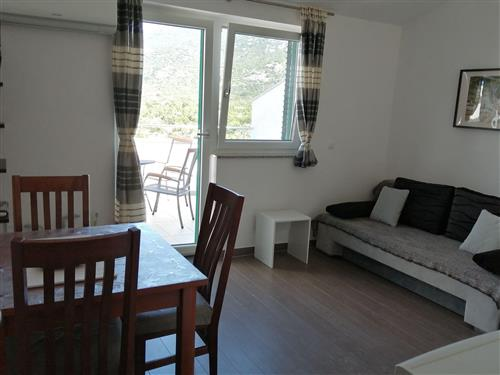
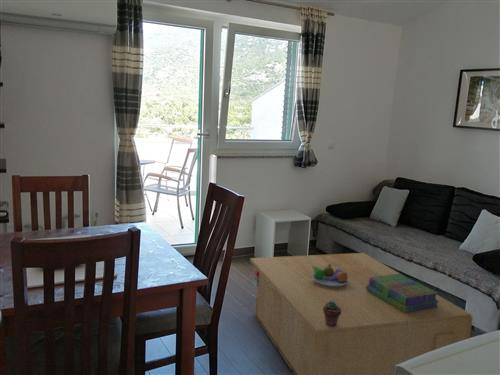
+ stack of books [366,273,439,313]
+ coffee table [249,252,474,375]
+ fruit bowl [312,264,348,288]
+ potted succulent [323,301,341,327]
